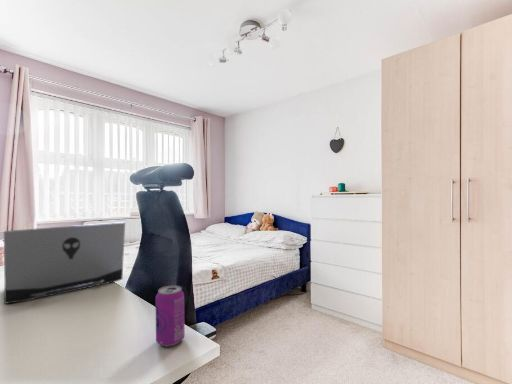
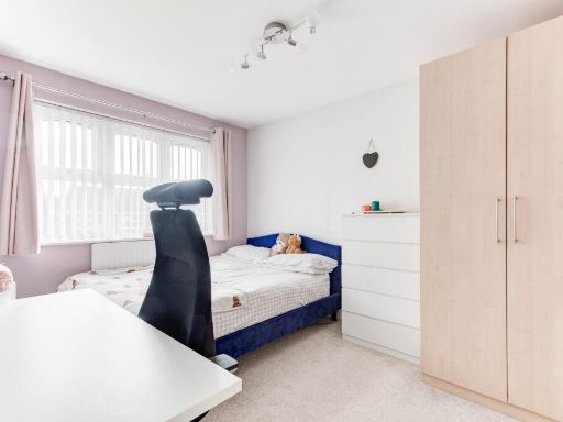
- beverage can [155,284,186,347]
- laptop [3,221,126,305]
